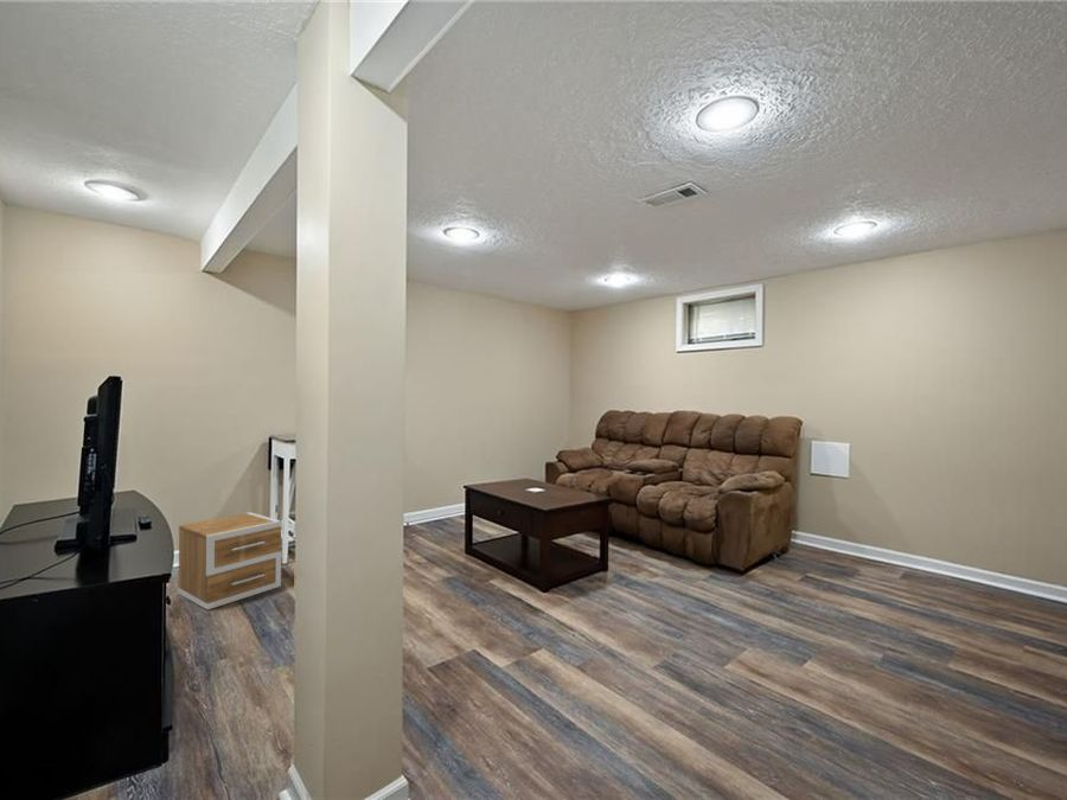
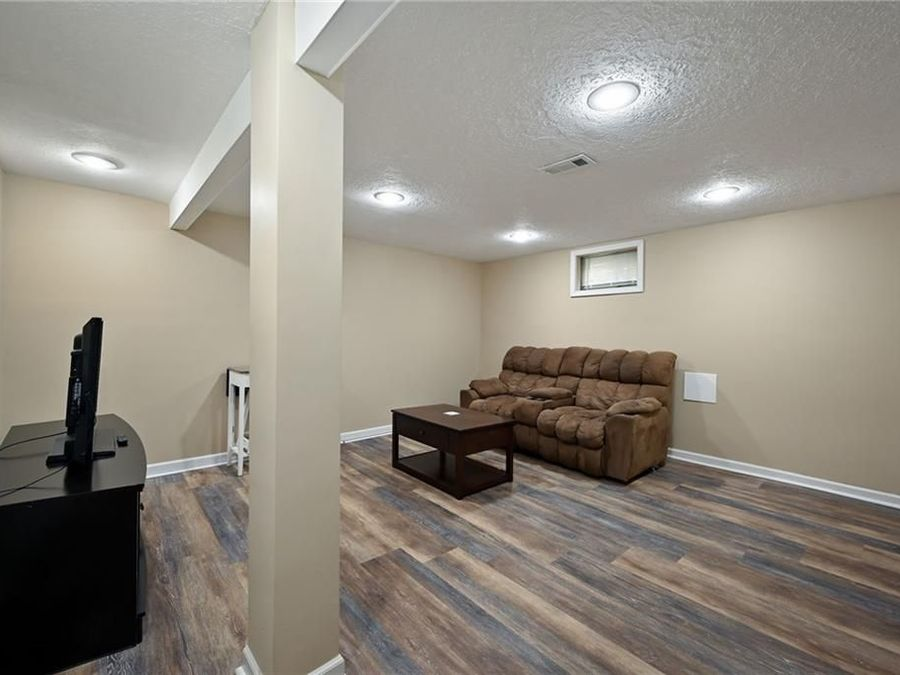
- nightstand [177,511,282,610]
